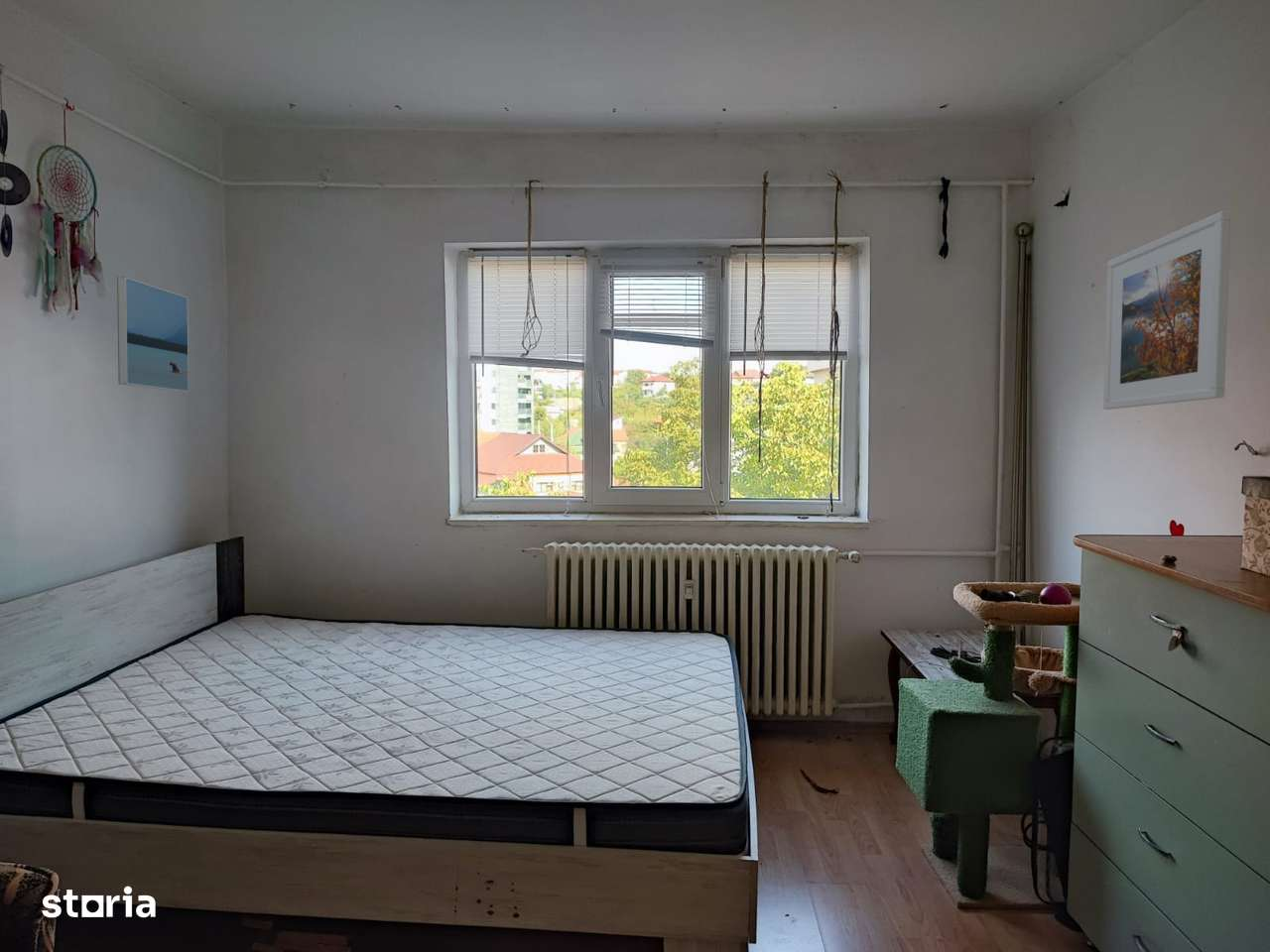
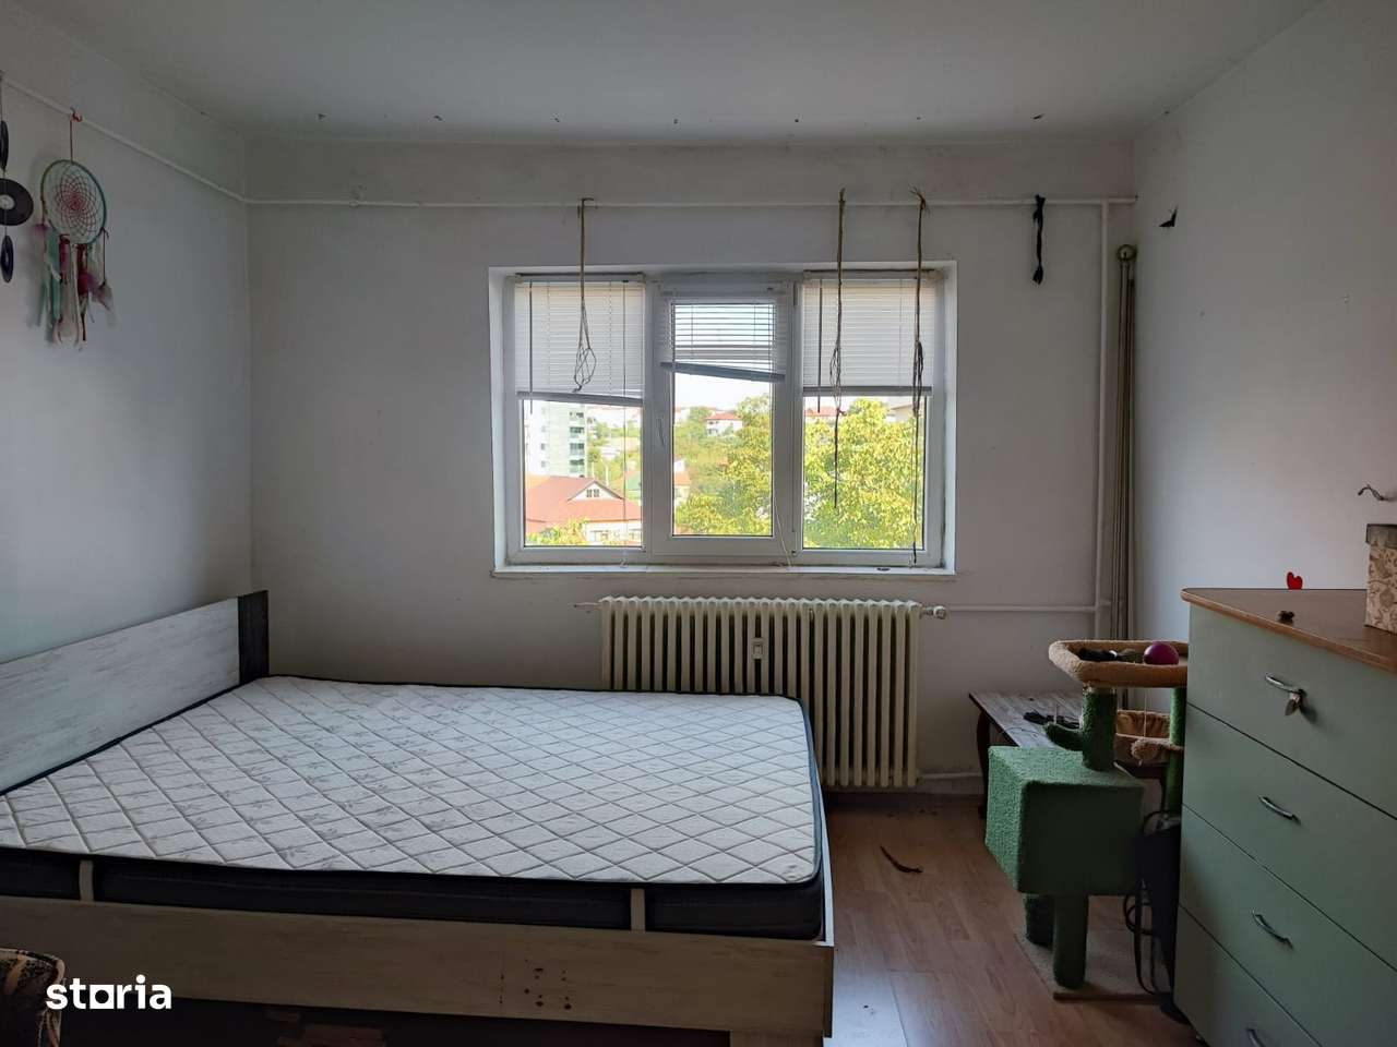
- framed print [116,276,190,393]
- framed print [1102,210,1231,411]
